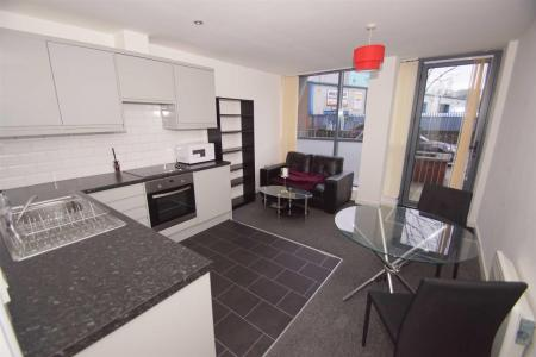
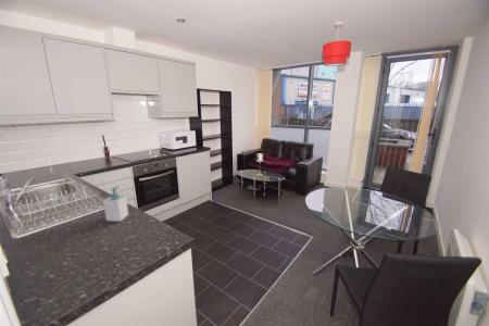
+ soap bottle [102,185,129,223]
